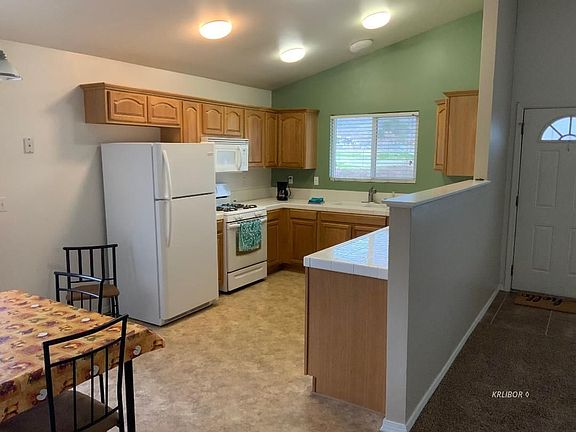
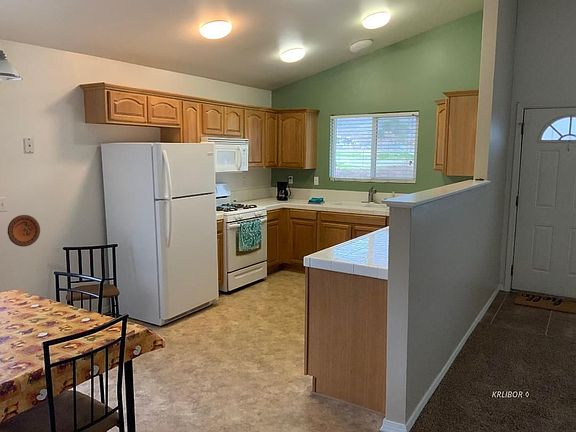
+ decorative plate [7,214,41,248]
